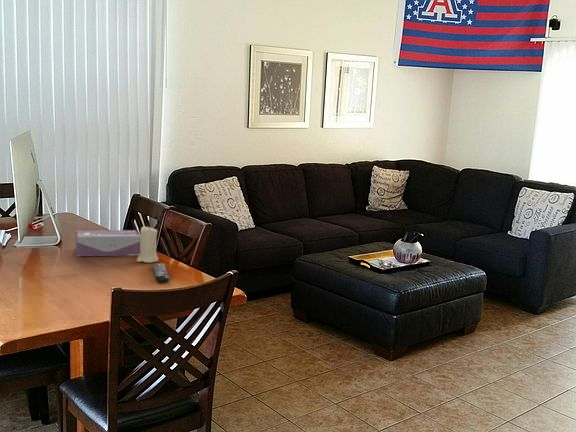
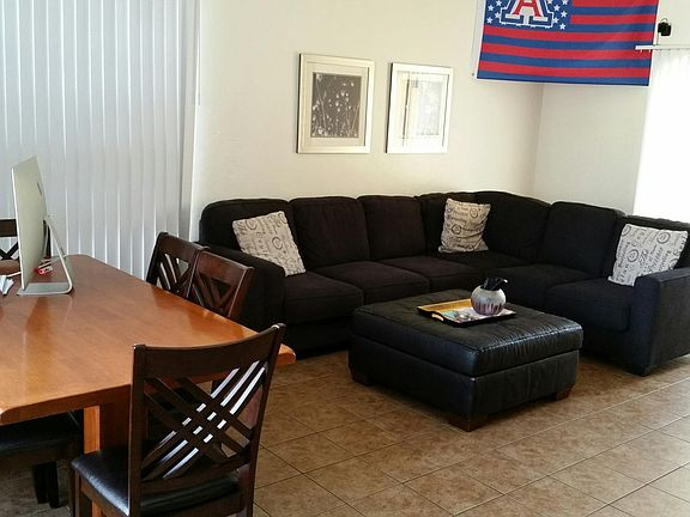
- candle [136,225,159,264]
- tissue box [75,229,140,257]
- remote control [152,263,170,284]
